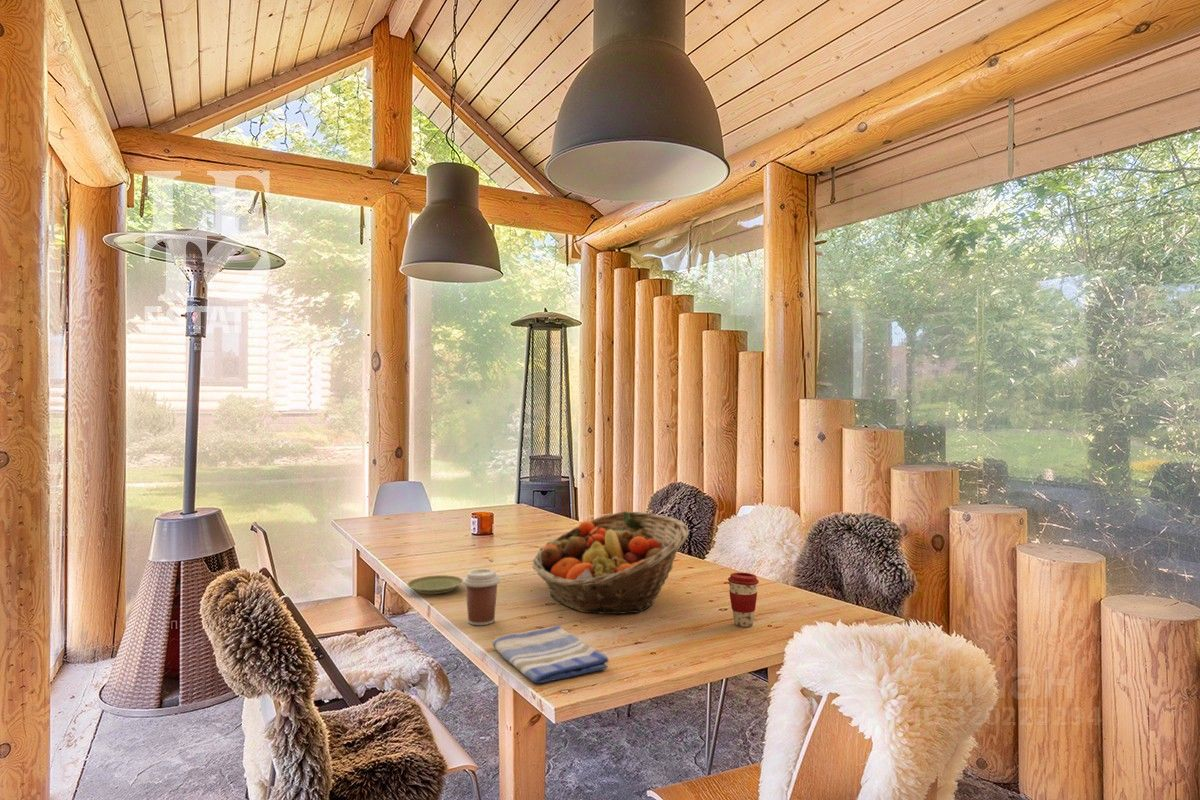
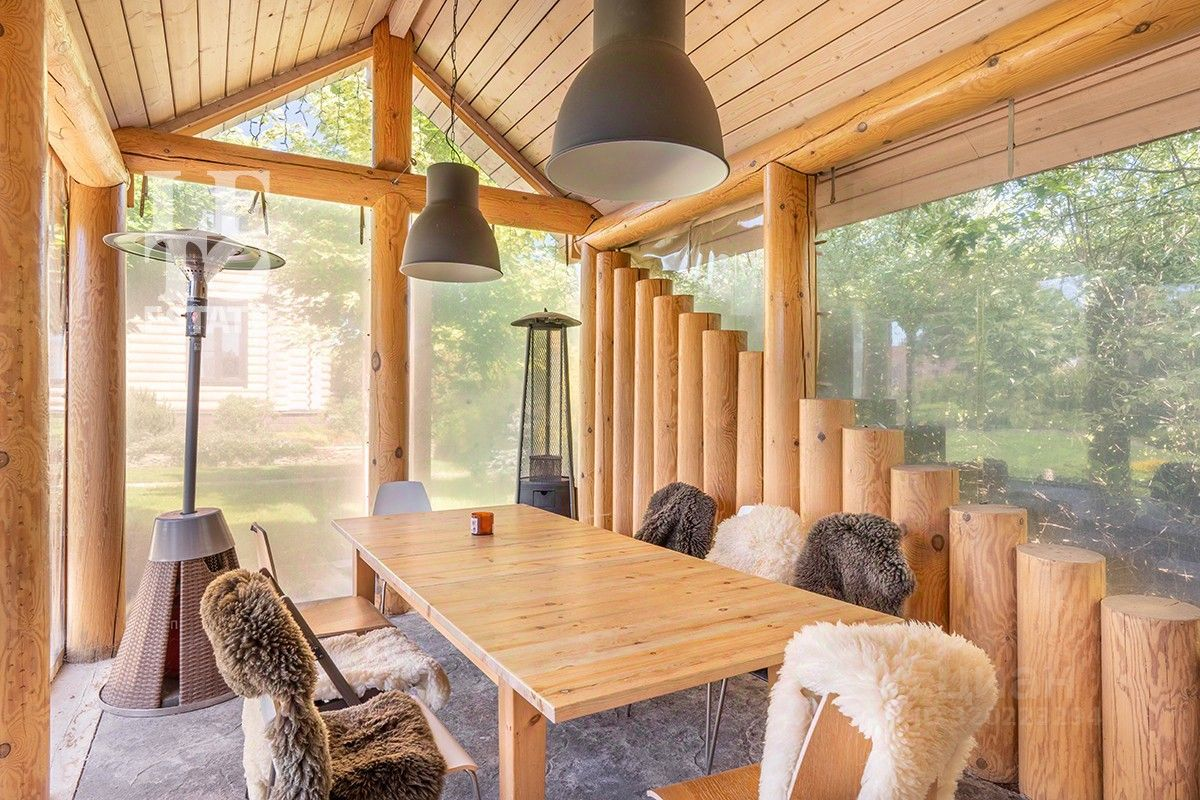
- plate [406,574,463,595]
- coffee cup [462,568,501,626]
- fruit basket [531,510,690,615]
- coffee cup [727,572,760,628]
- dish towel [492,624,609,684]
